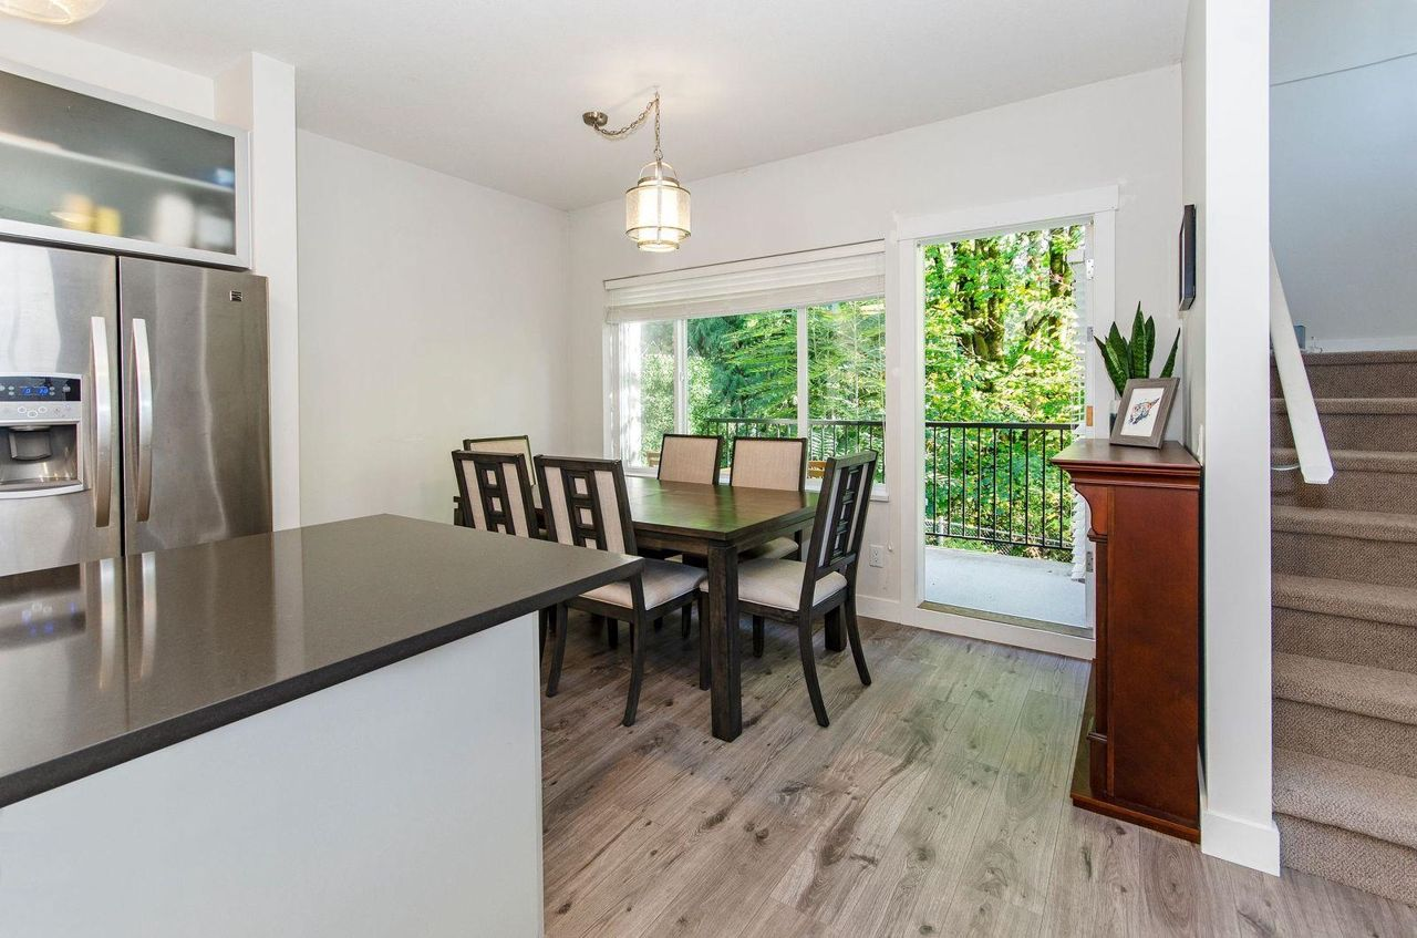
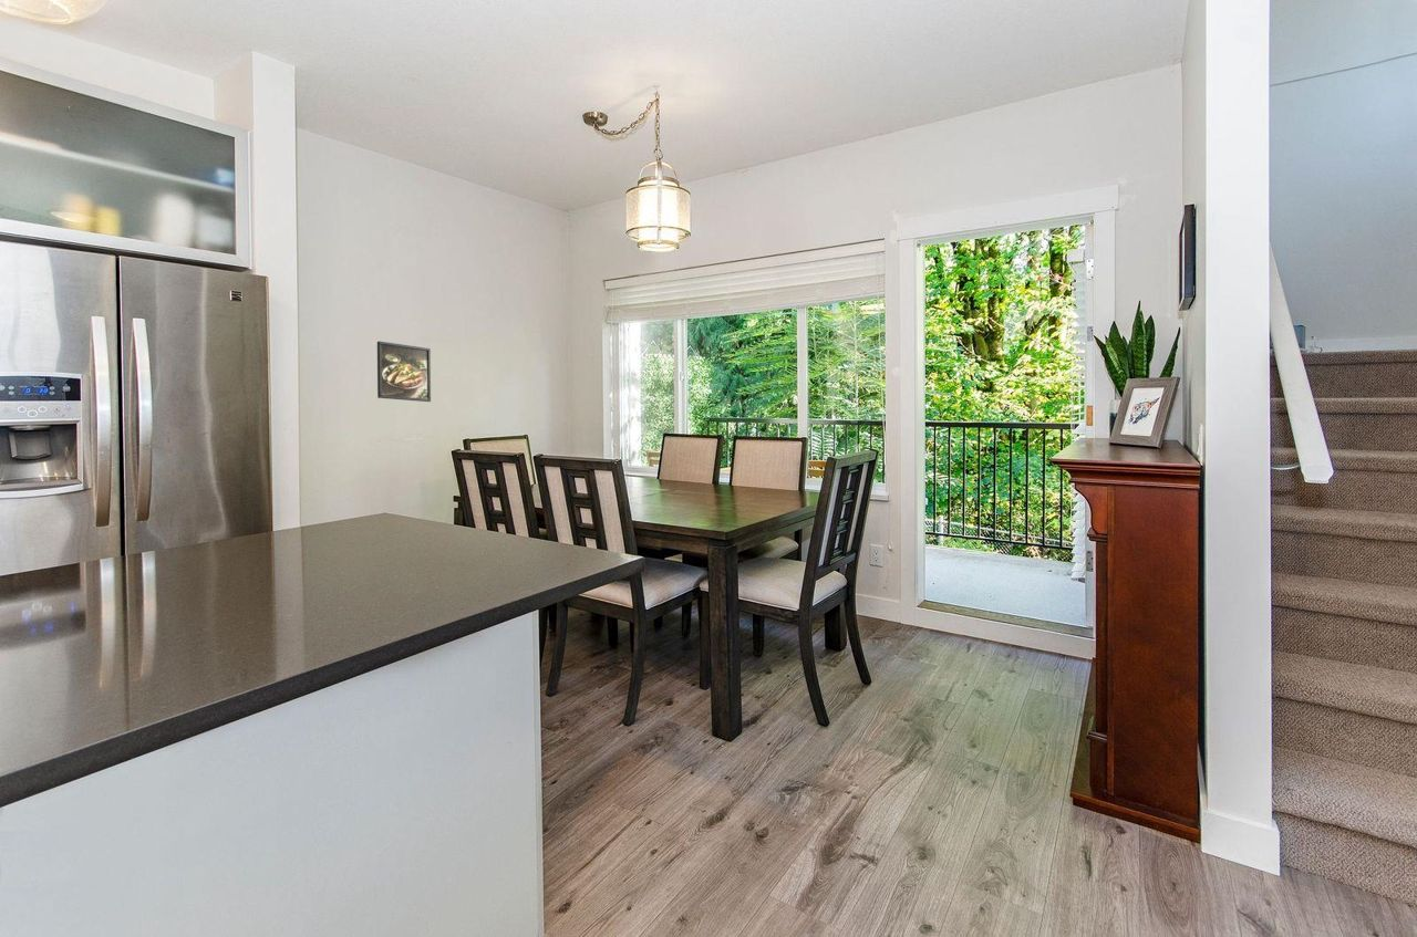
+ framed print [376,340,432,403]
